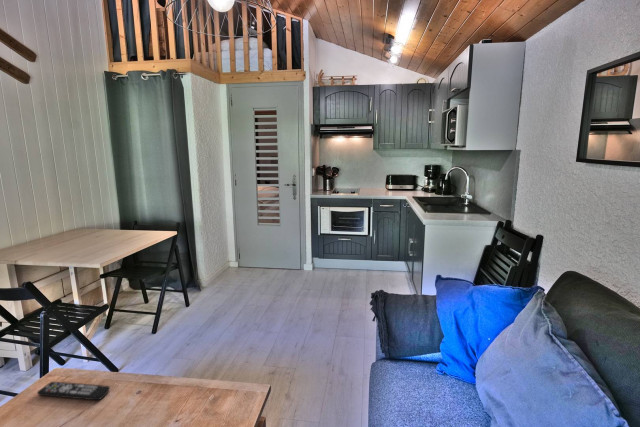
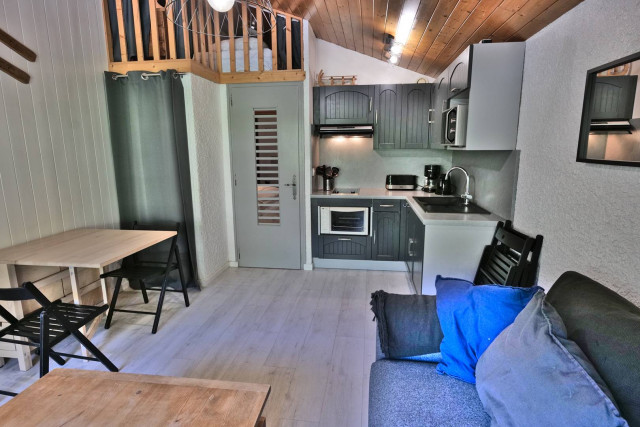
- remote control [36,381,111,401]
